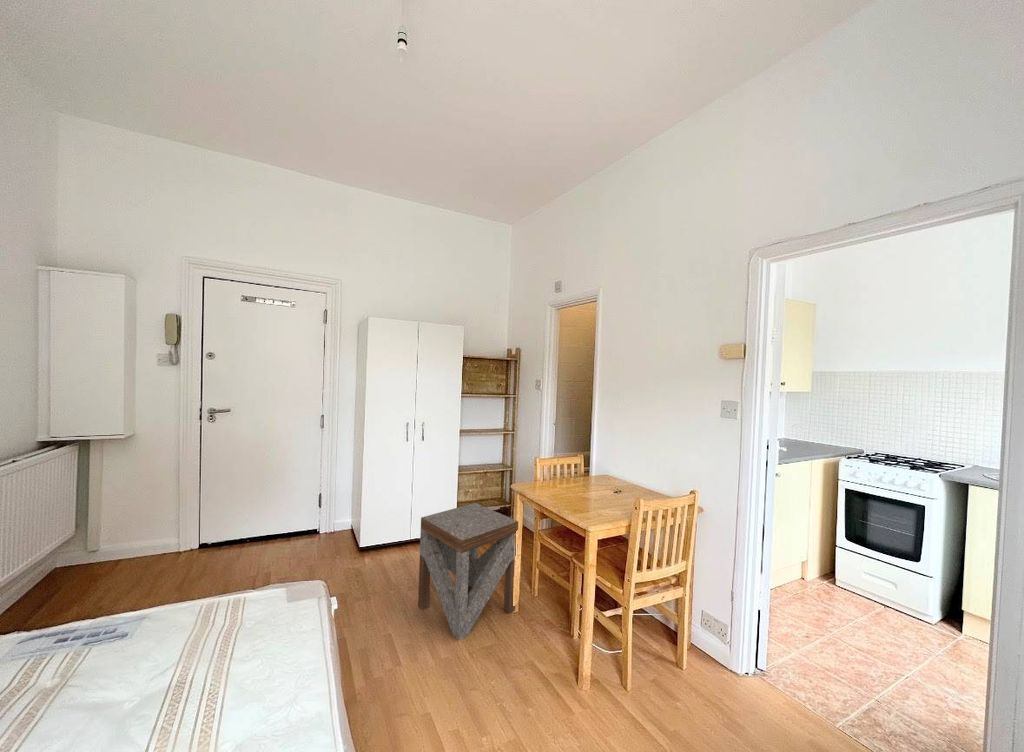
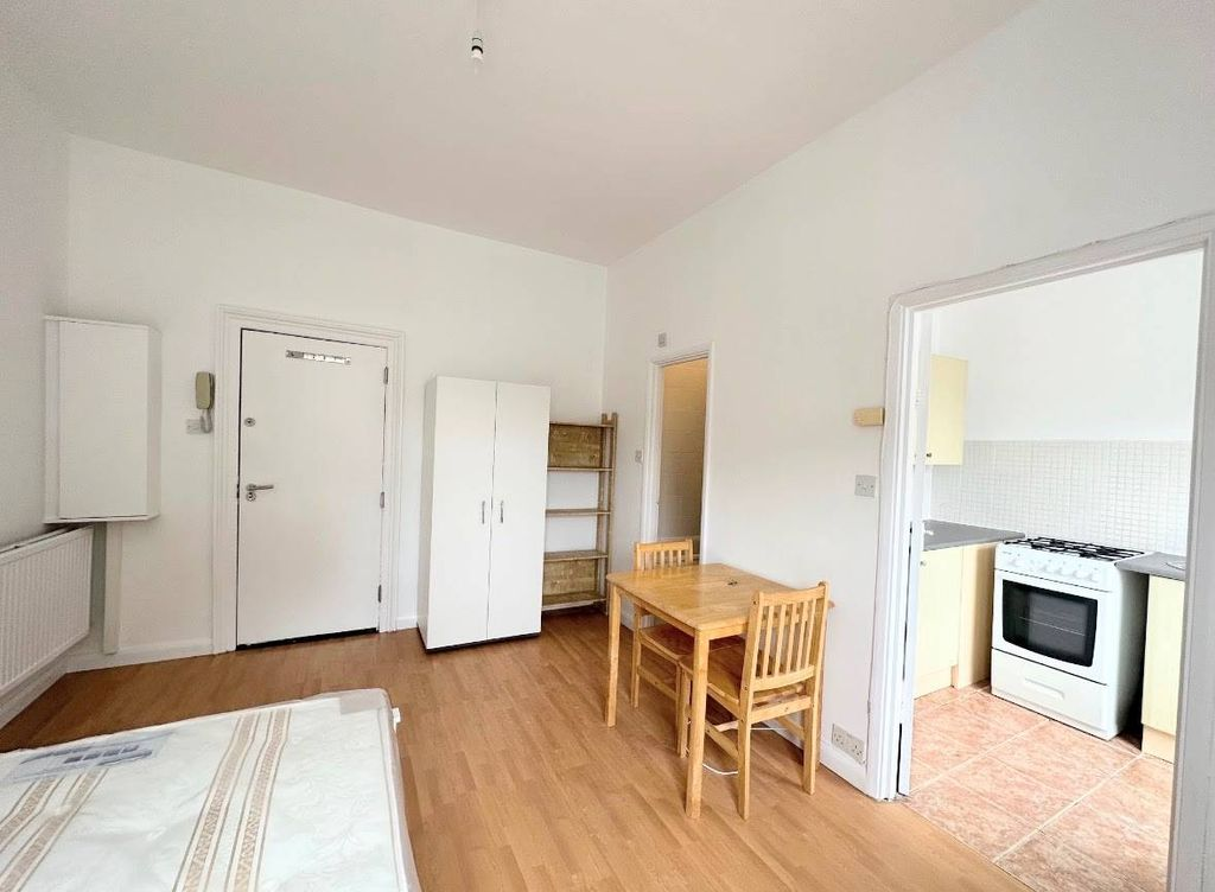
- side table [417,502,519,641]
